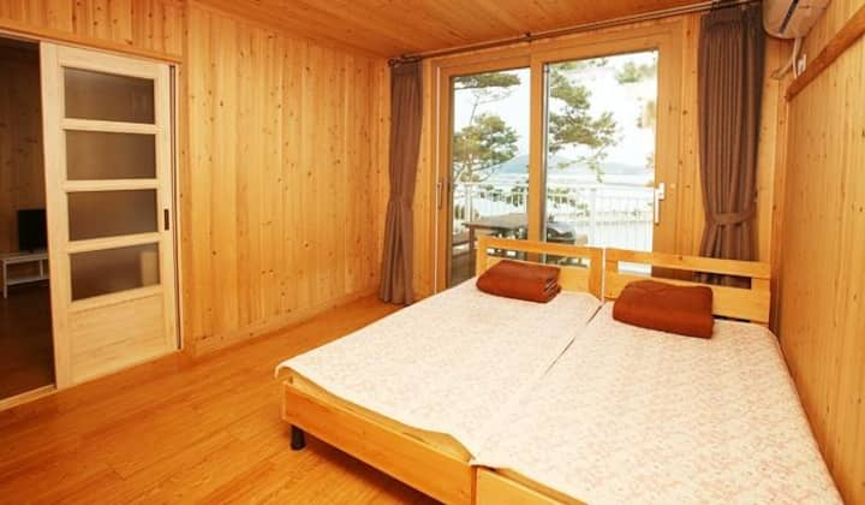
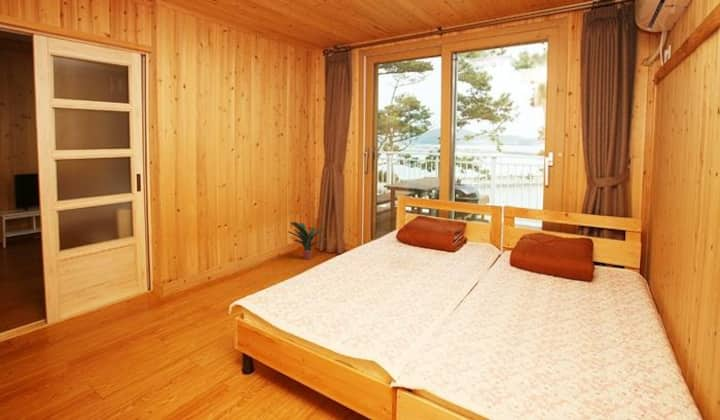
+ potted plant [287,221,327,260]
